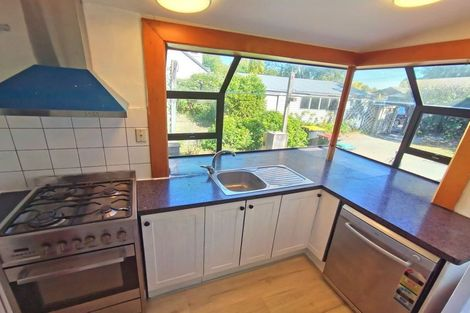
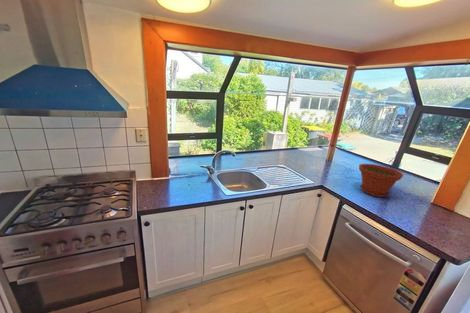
+ plant pot [358,163,404,198]
